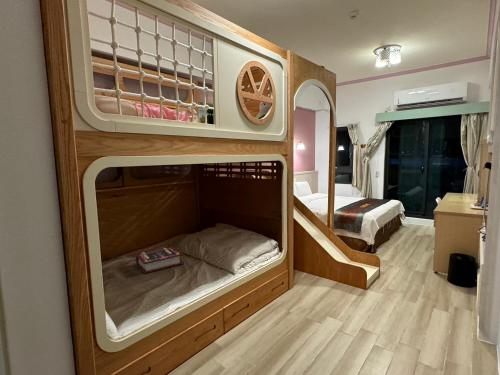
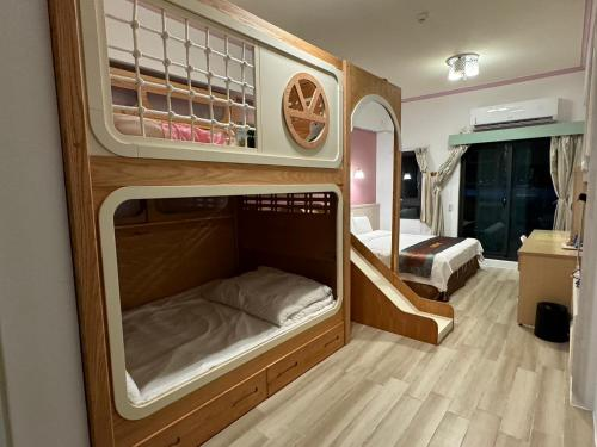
- book [135,246,184,274]
